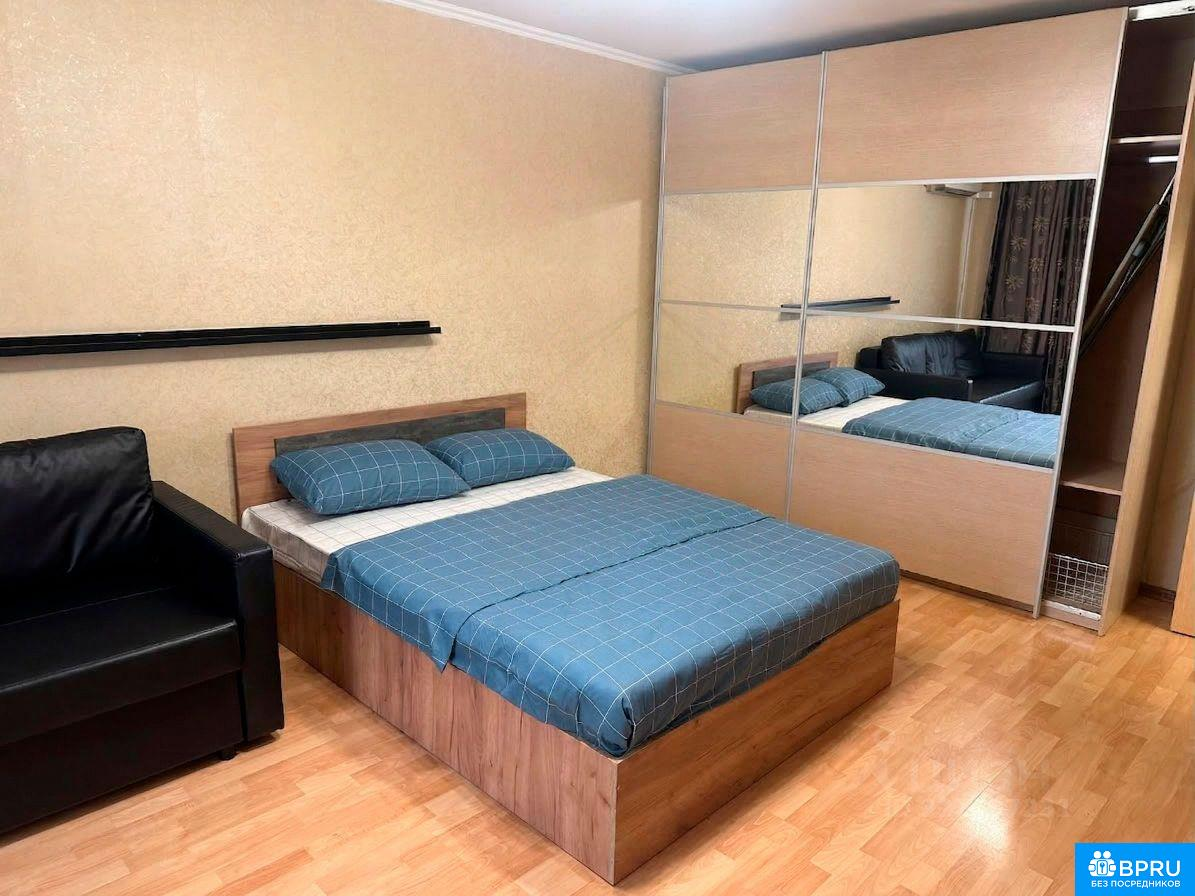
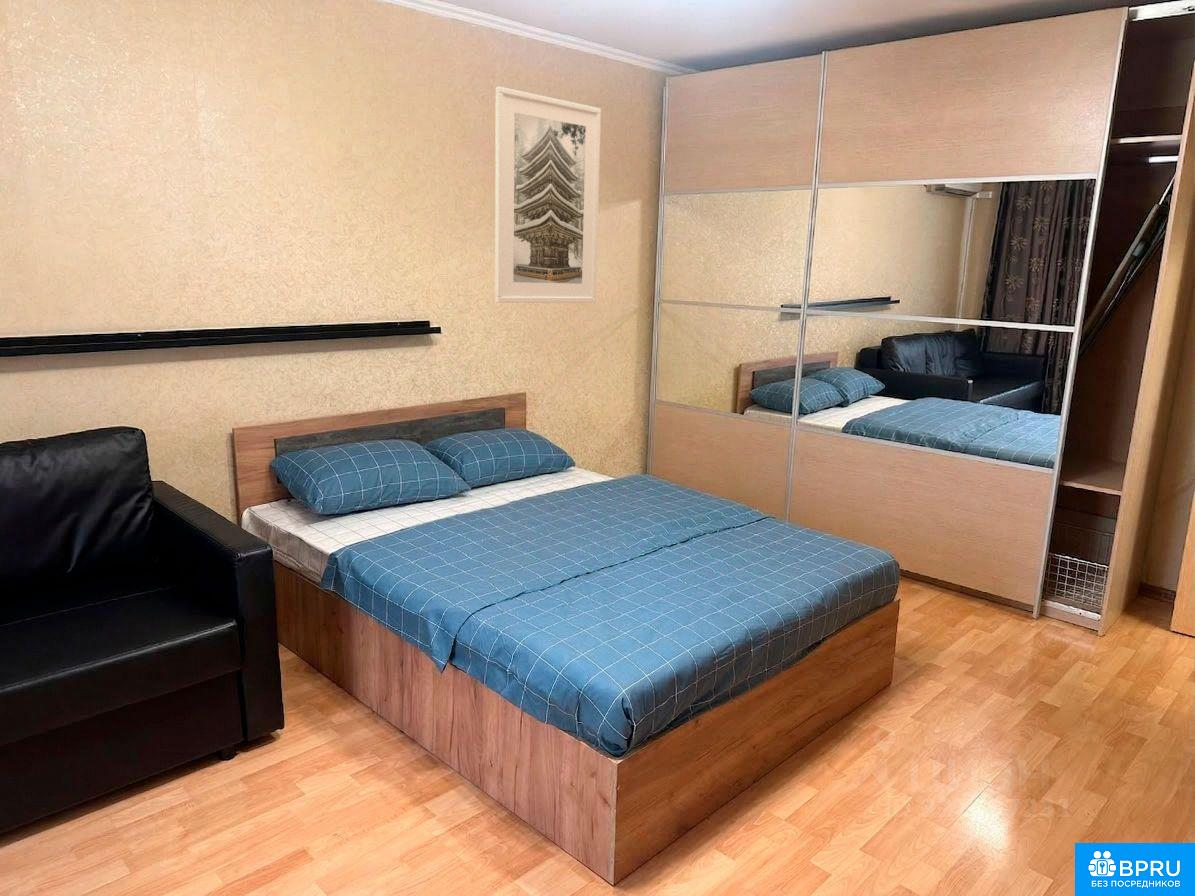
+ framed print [494,86,602,304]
